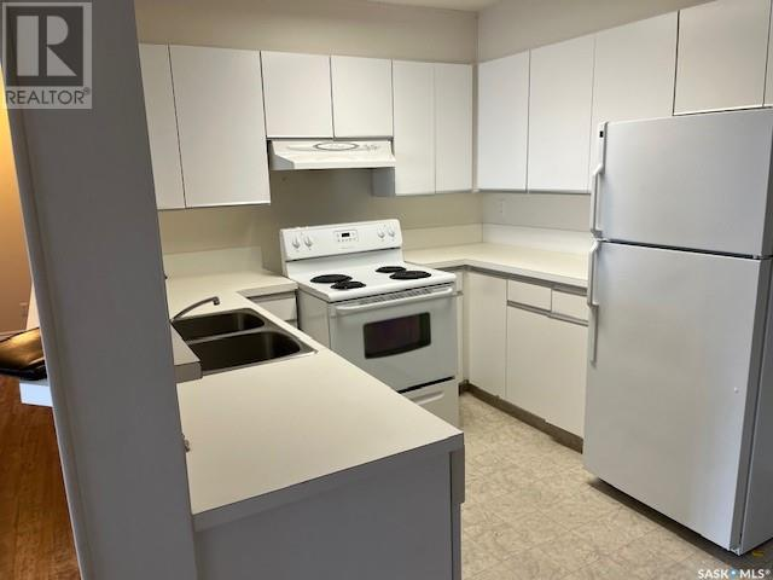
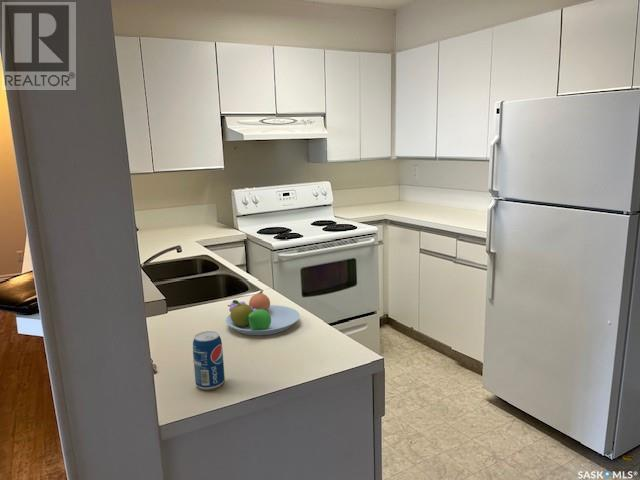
+ fruit bowl [225,291,301,336]
+ beverage can [192,330,226,391]
